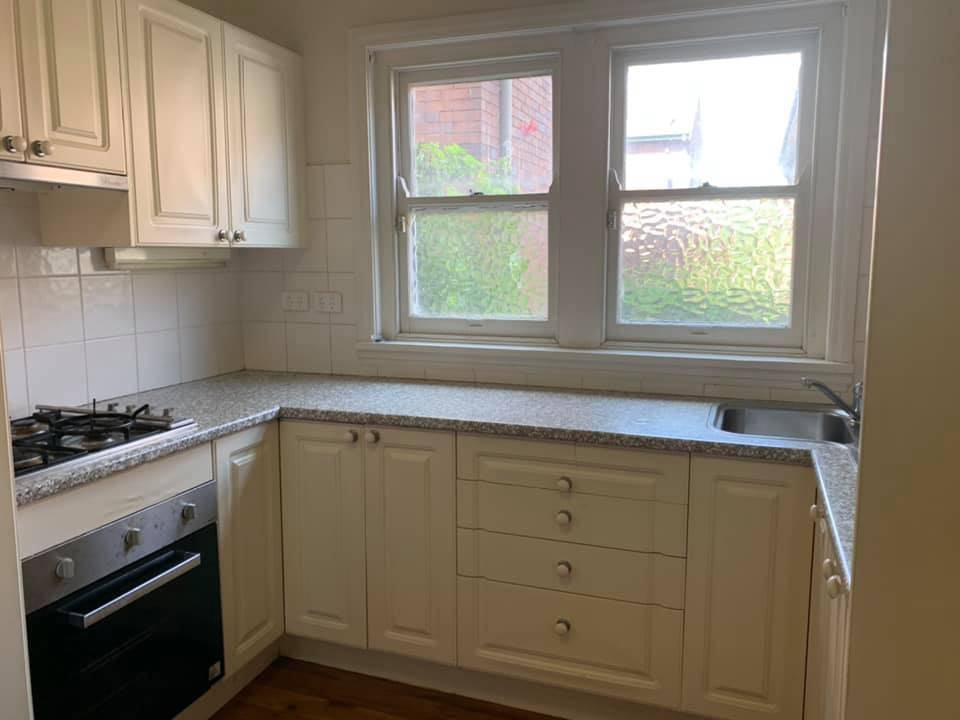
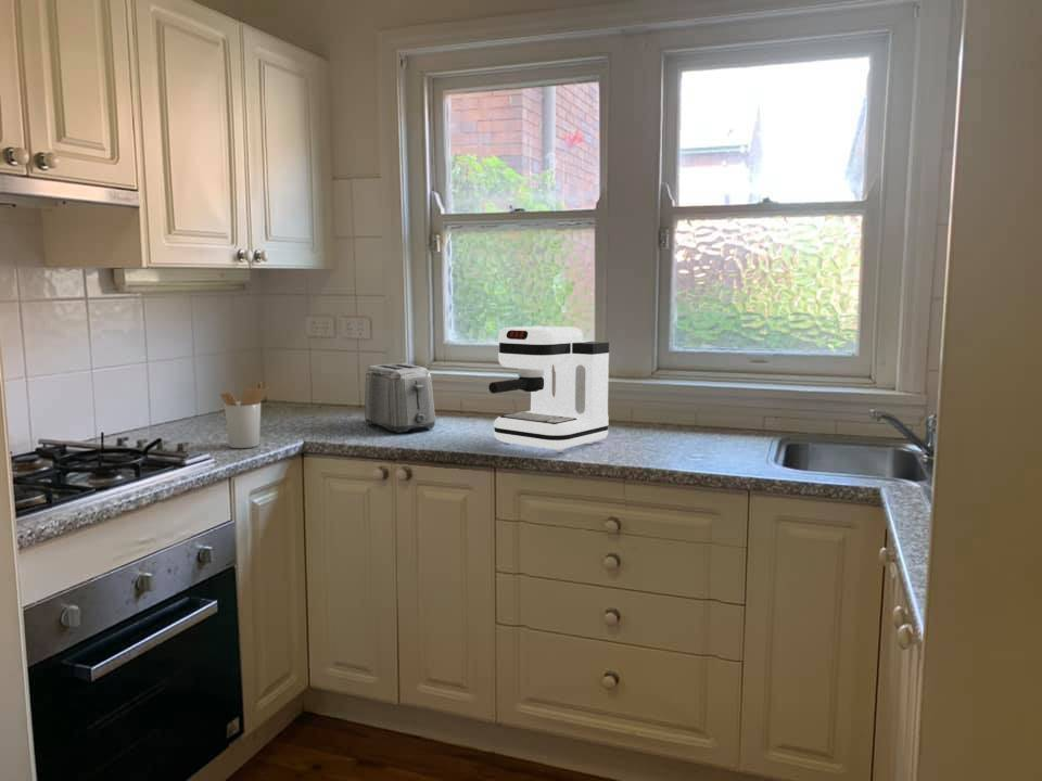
+ coffee maker [487,325,610,452]
+ utensil holder [219,381,270,449]
+ toaster [364,362,436,434]
